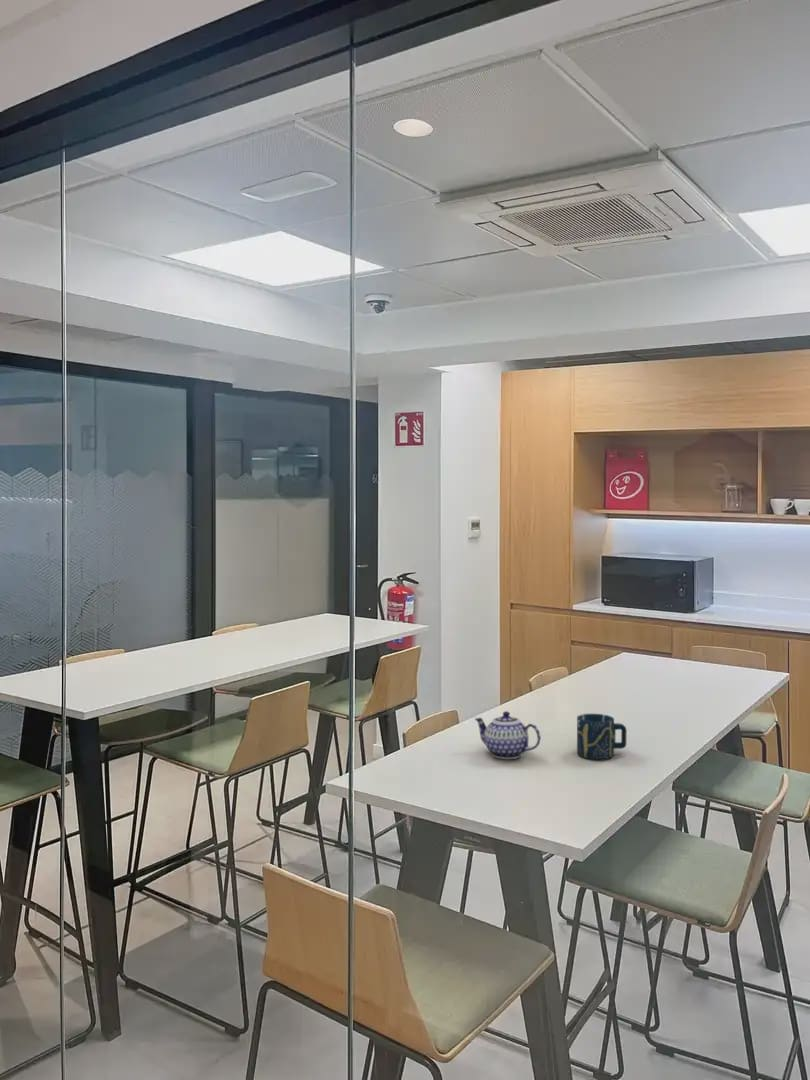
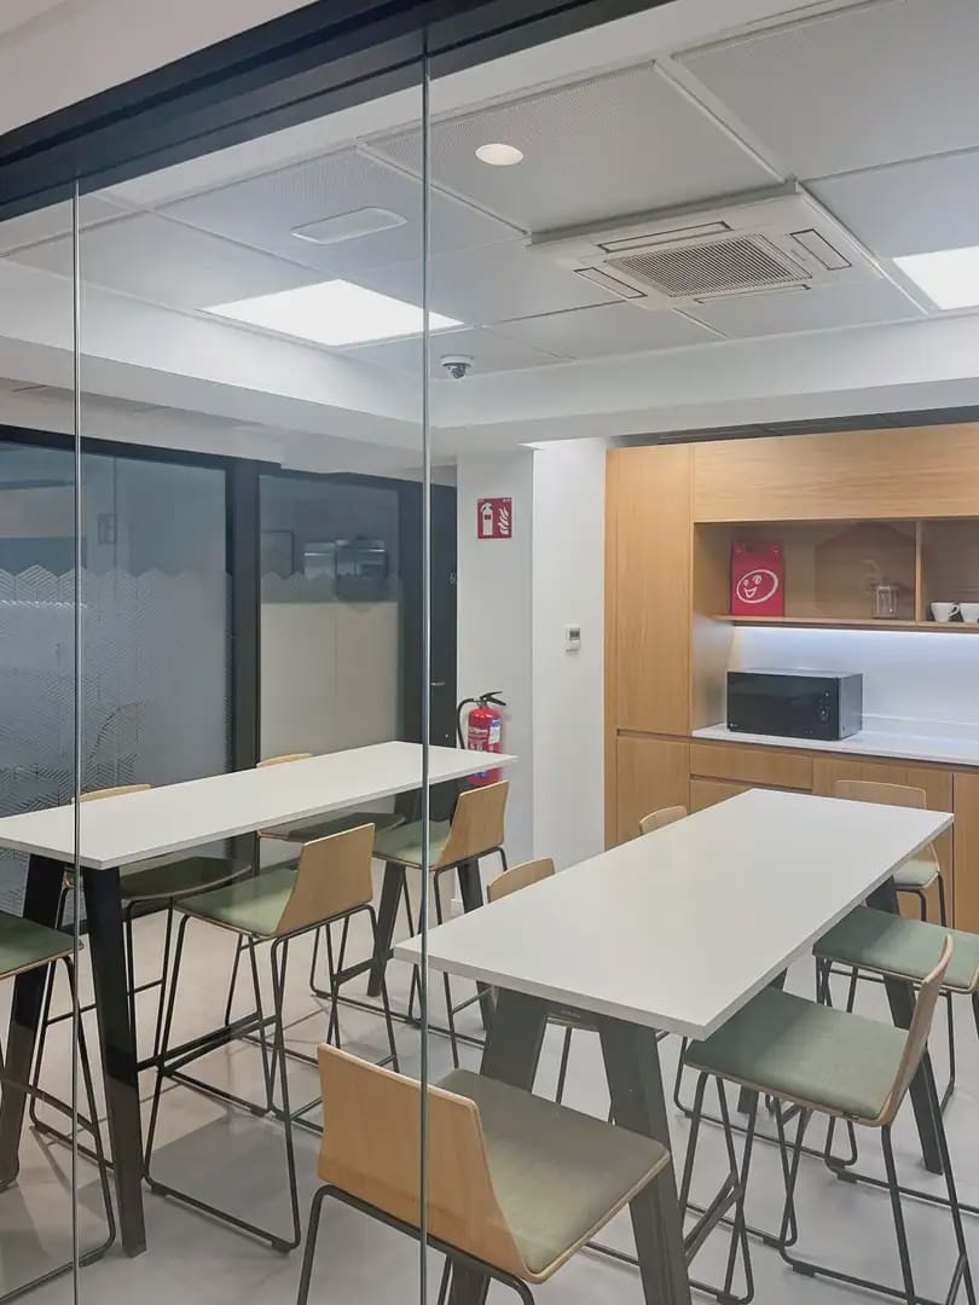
- teapot [474,710,542,760]
- cup [576,713,628,760]
